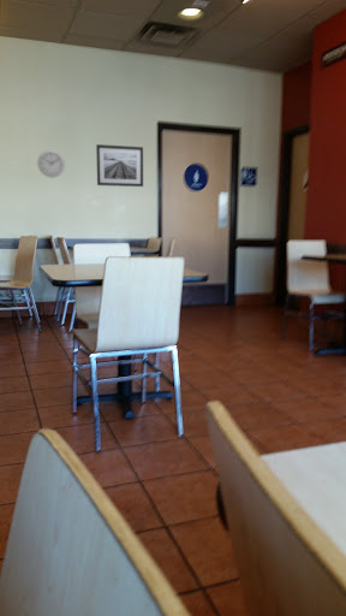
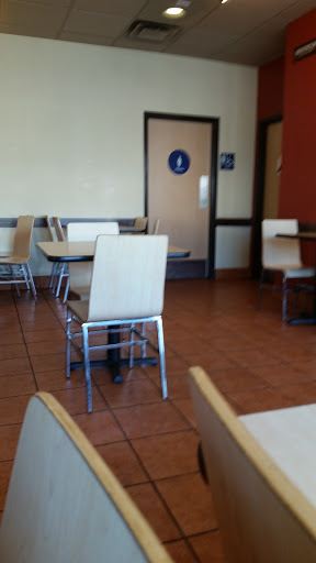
- wall art [95,143,144,188]
- wall clock [36,149,66,178]
